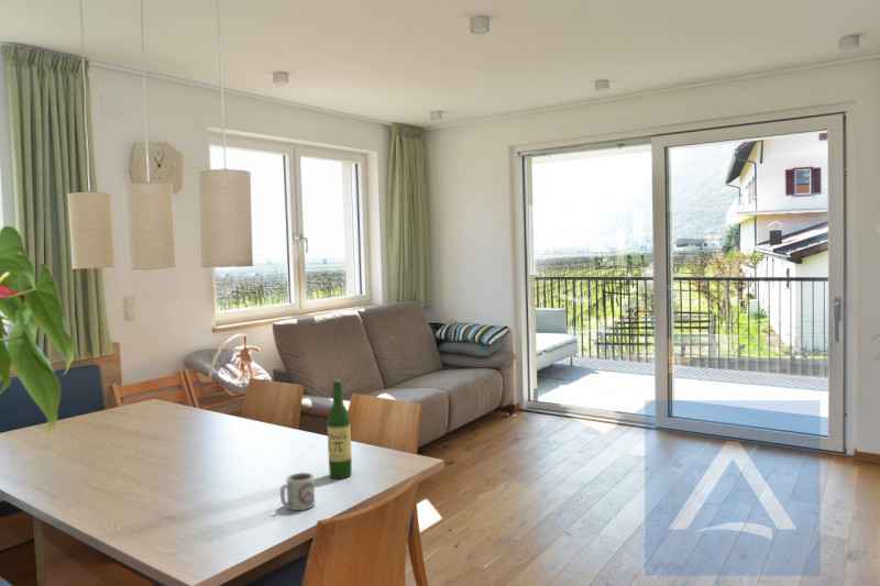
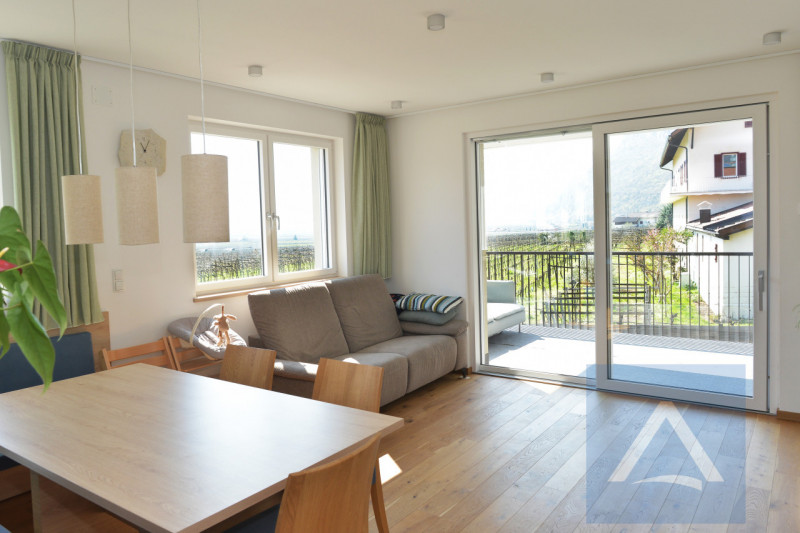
- cup [279,472,316,511]
- wine bottle [327,379,353,479]
